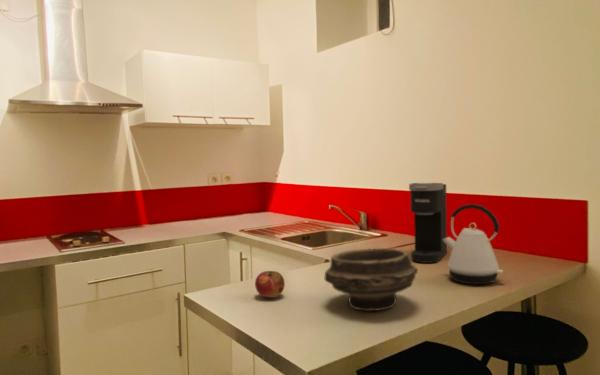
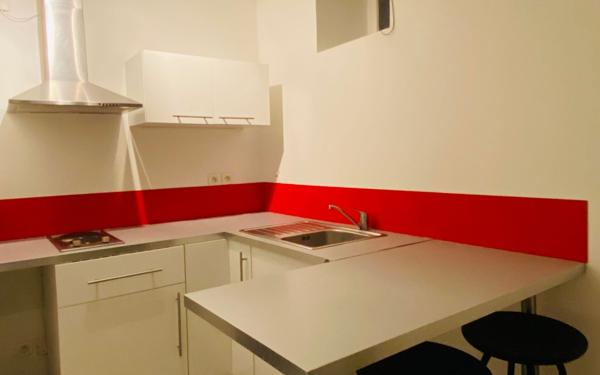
- bowl [324,247,419,312]
- kettle [442,203,504,285]
- fruit [254,270,286,299]
- coffee maker [408,182,448,264]
